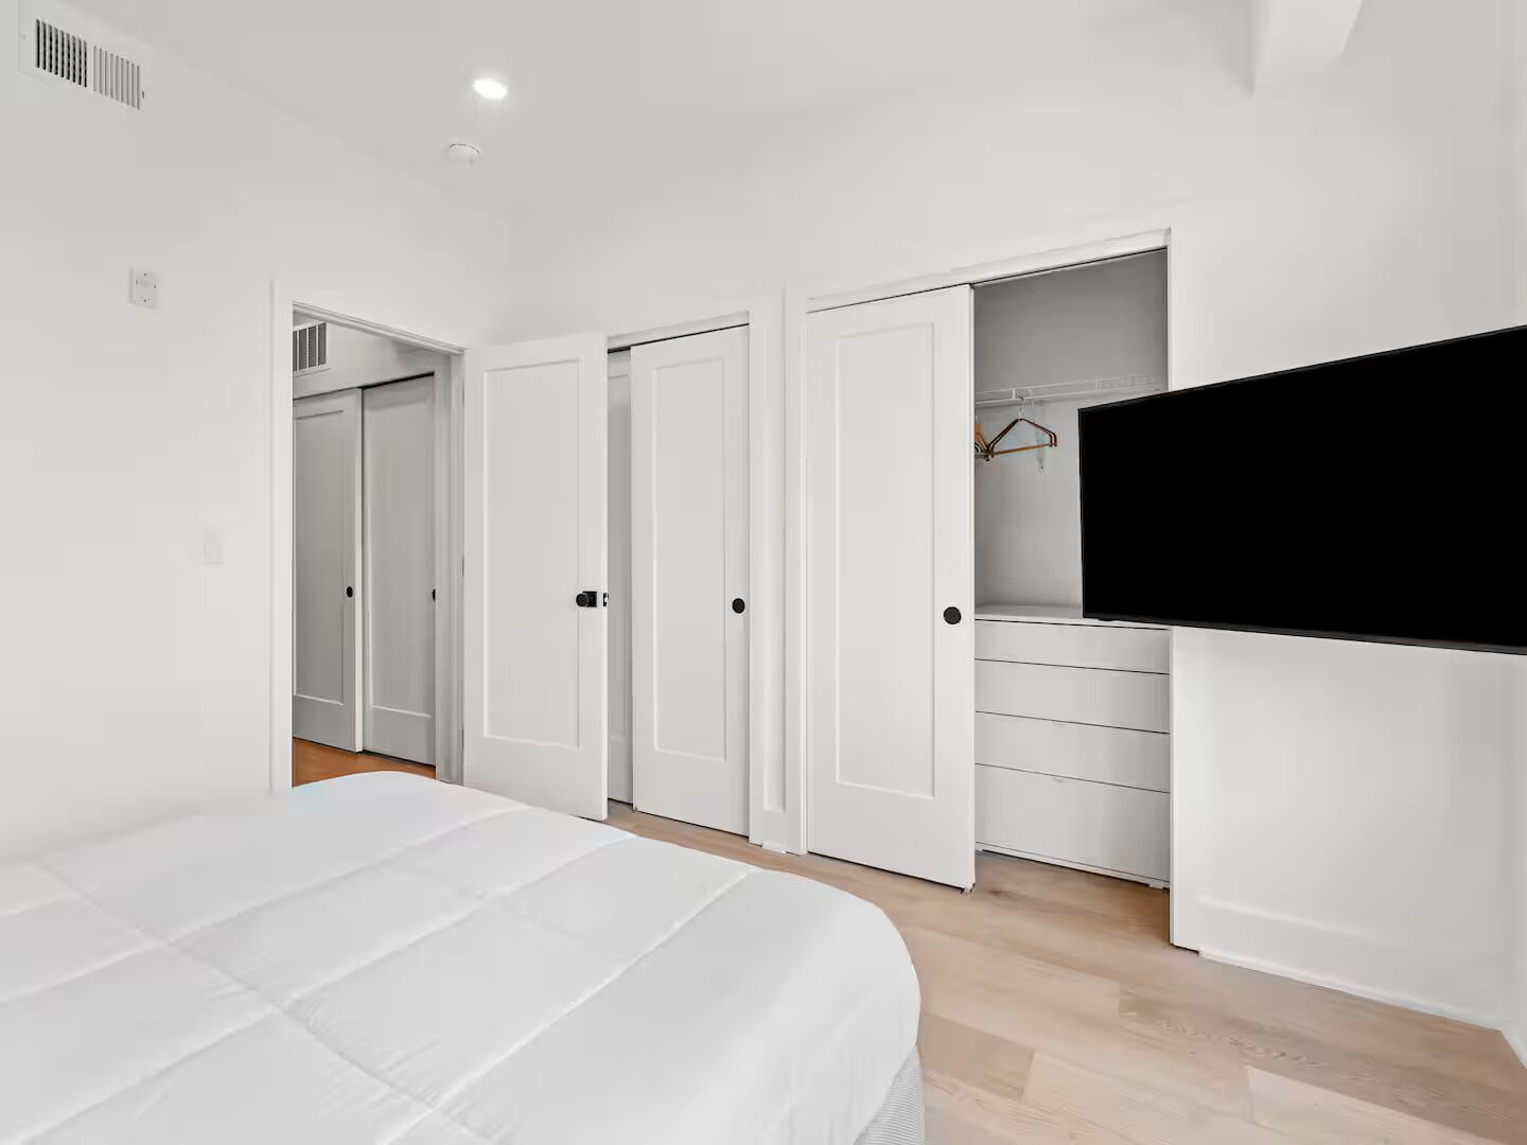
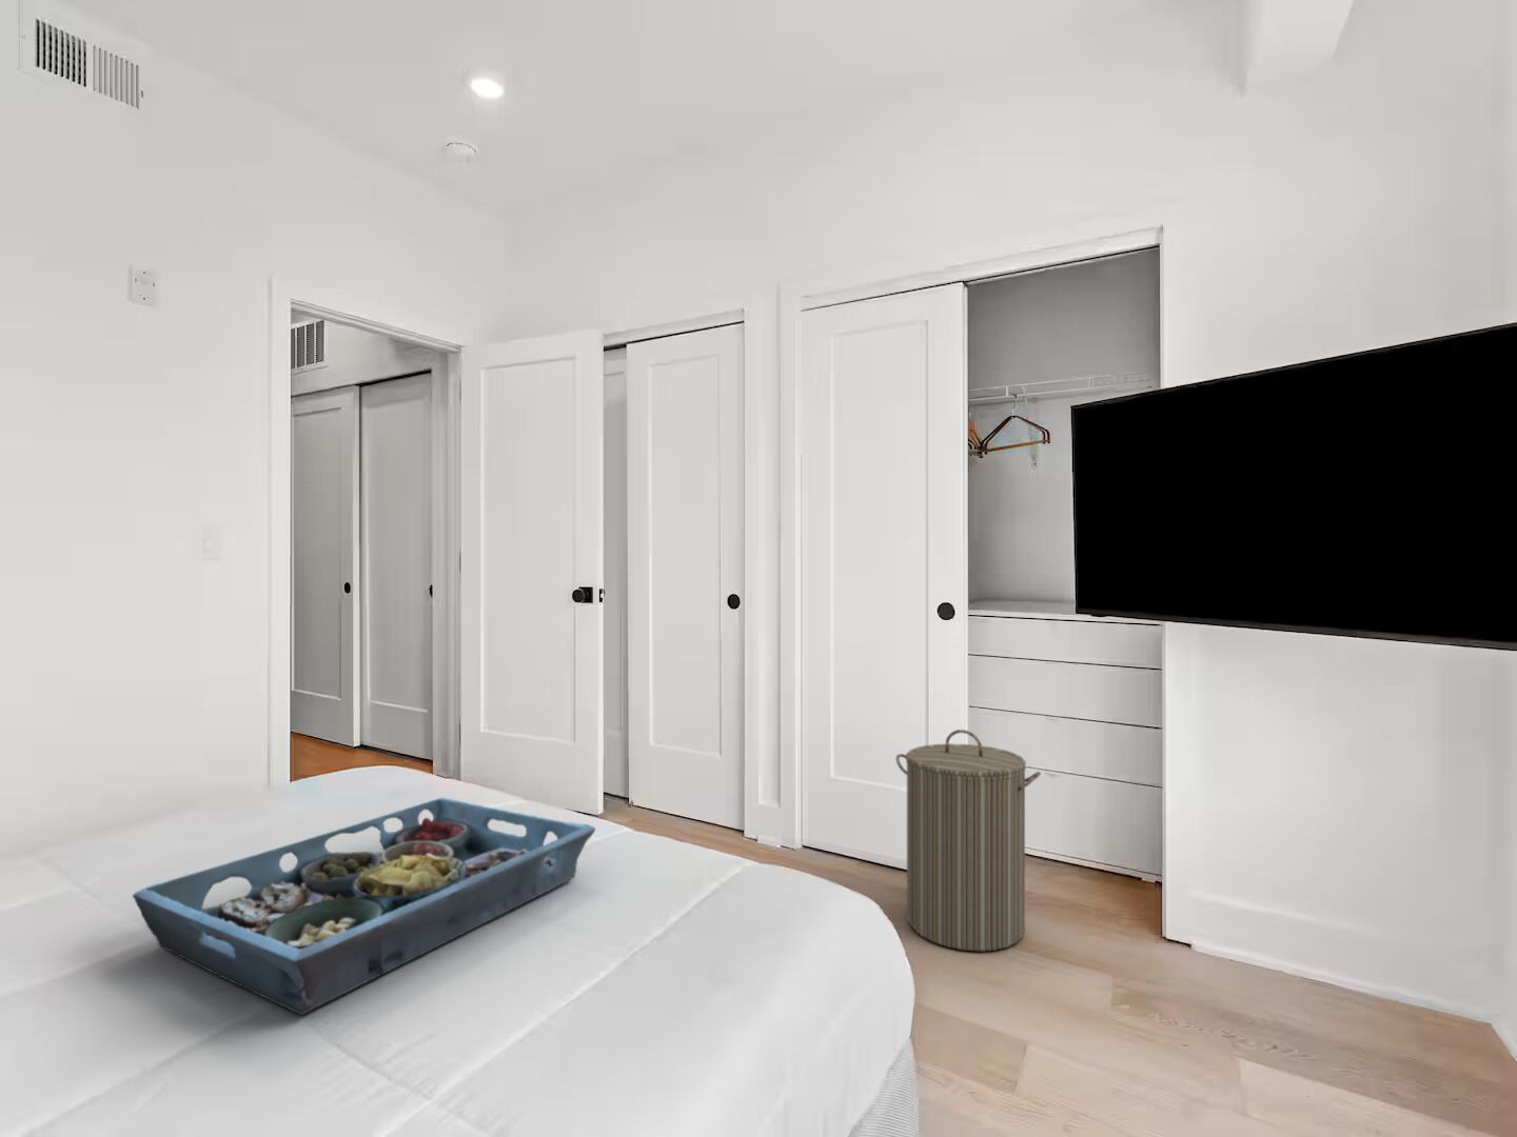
+ serving tray [130,795,596,1016]
+ laundry hamper [895,729,1042,953]
